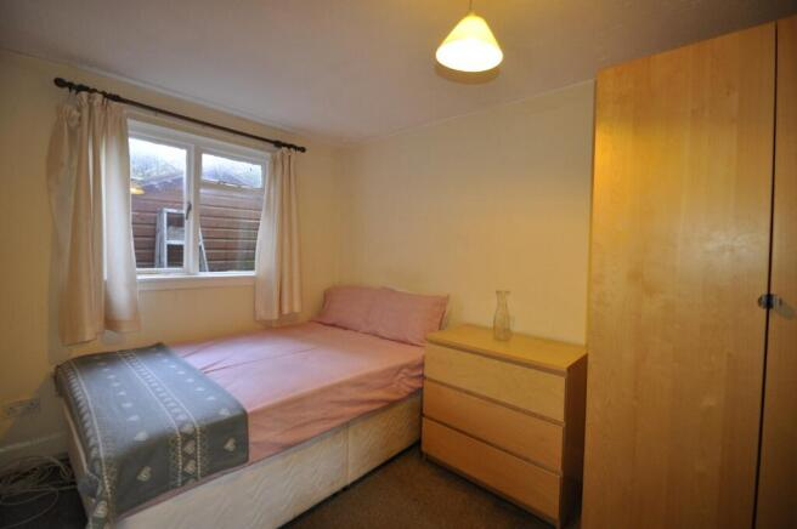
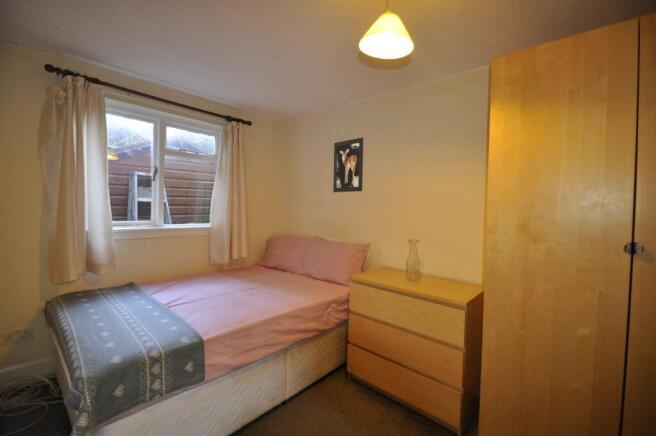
+ wall art [332,136,364,193]
